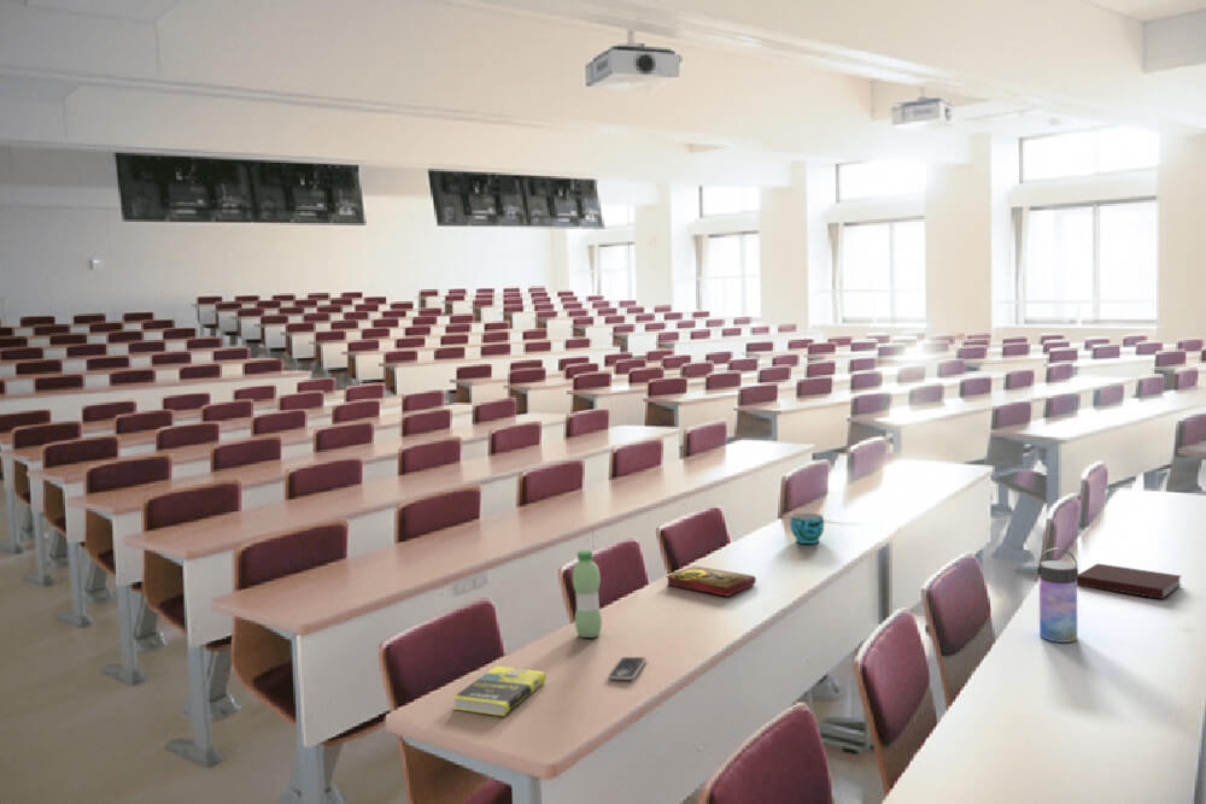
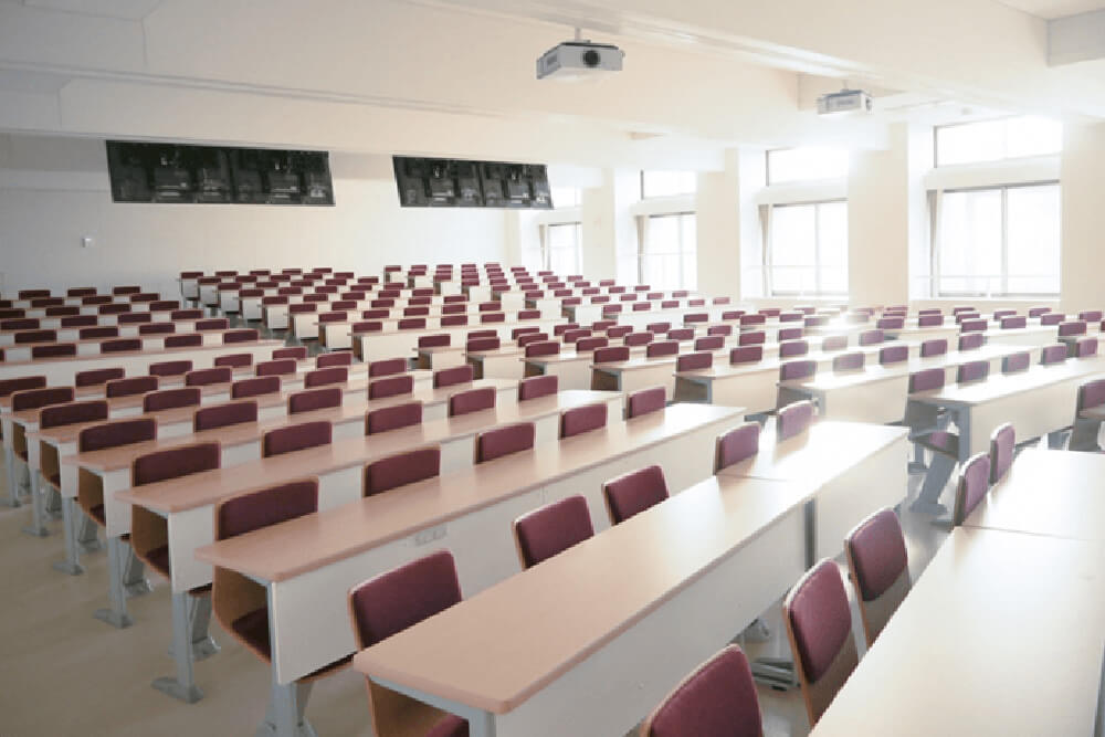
- notebook [1077,563,1183,600]
- book [665,564,757,598]
- water bottle [572,550,603,639]
- smartphone [607,656,648,681]
- cup [789,511,825,545]
- book [452,665,548,717]
- water bottle [1036,547,1079,644]
